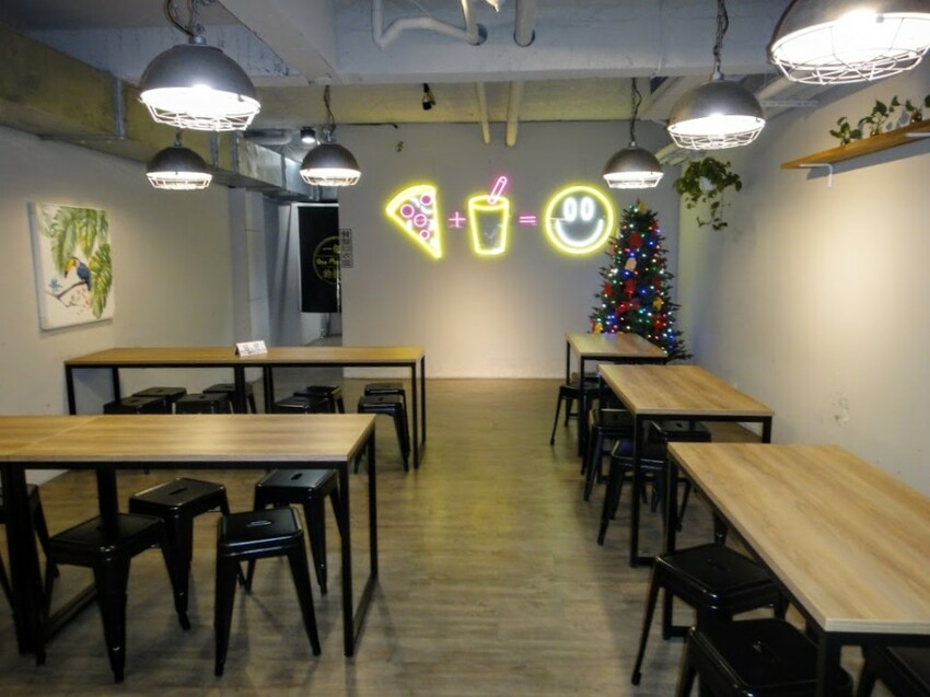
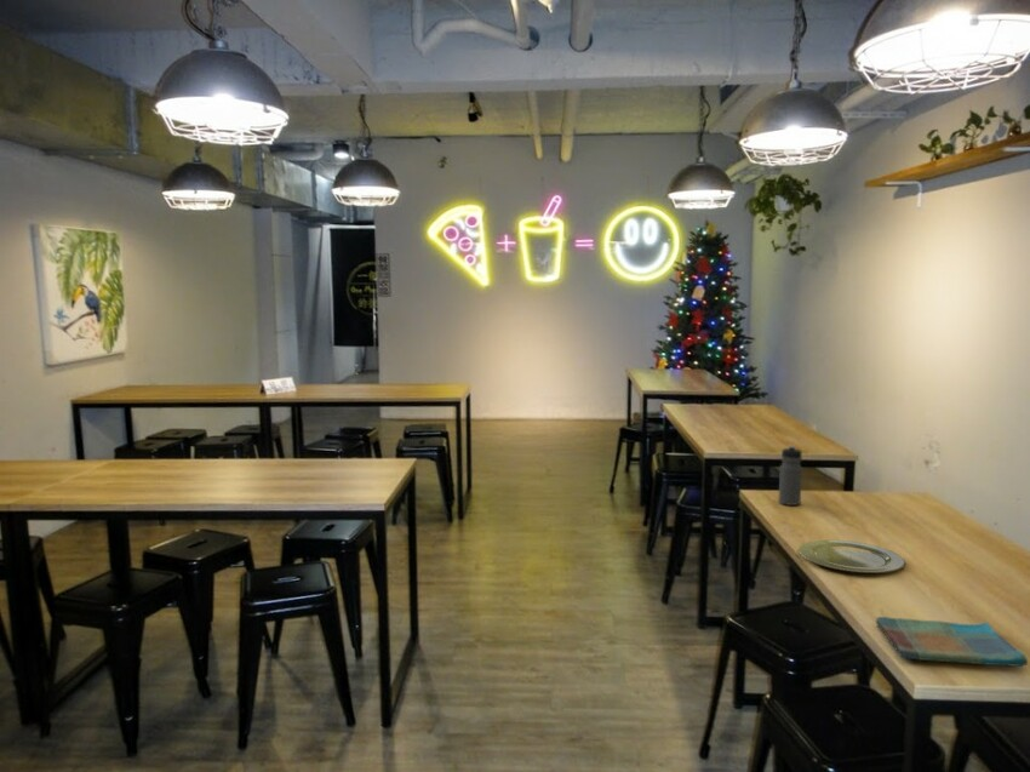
+ plate [797,539,906,574]
+ water bottle [778,445,803,507]
+ dish towel [875,616,1029,668]
